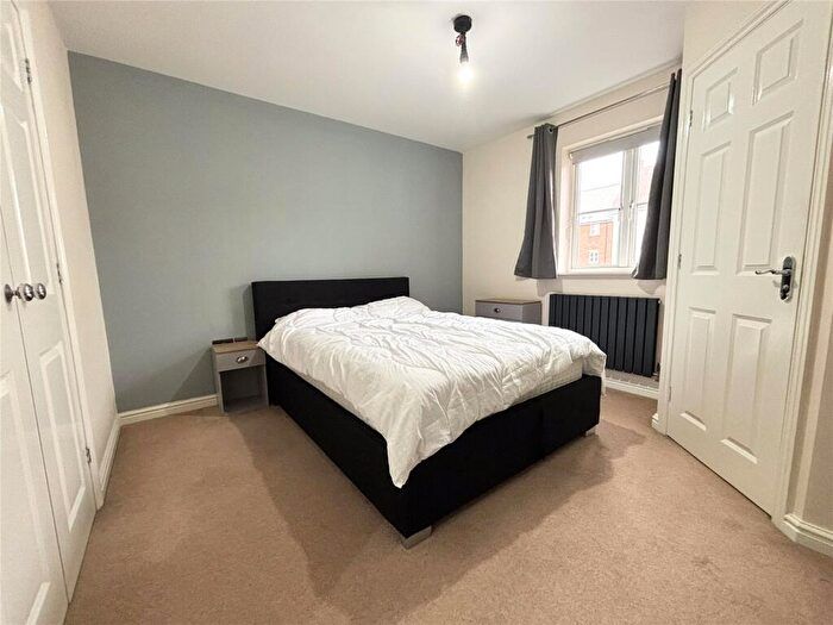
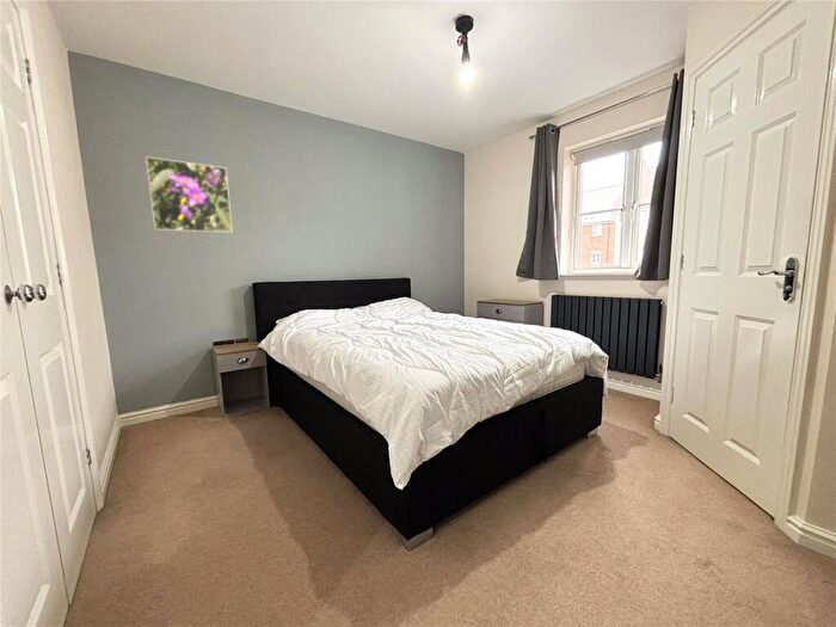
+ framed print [145,155,234,234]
